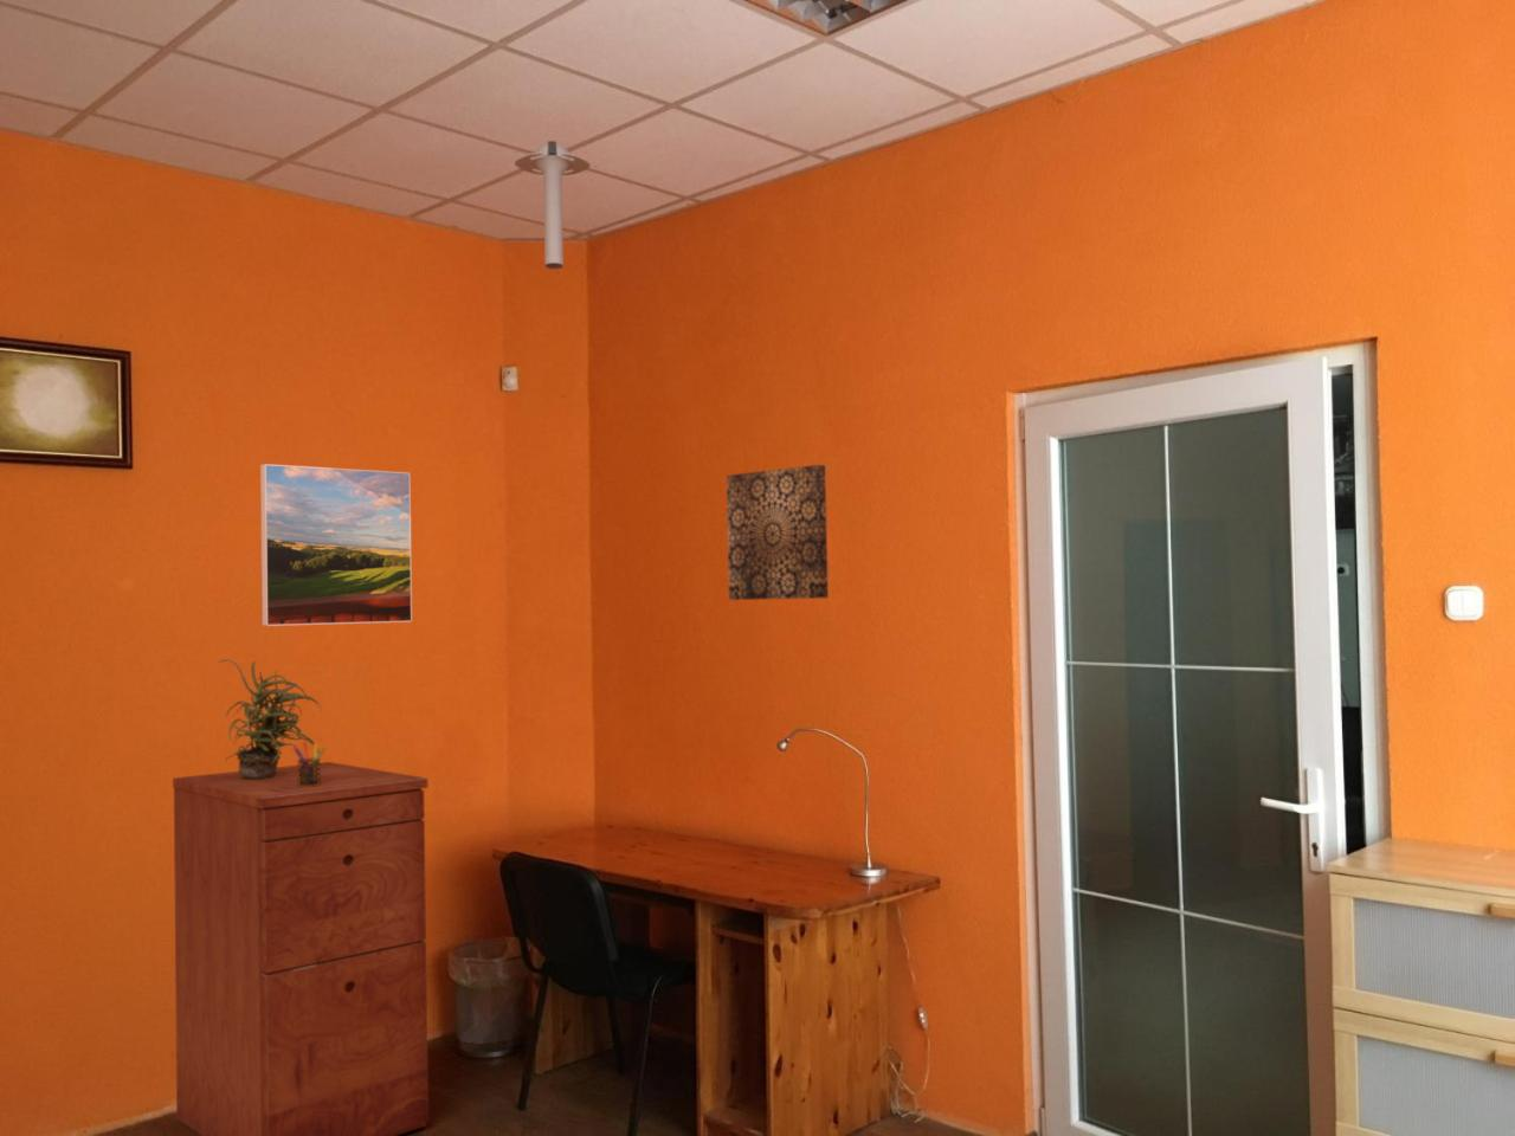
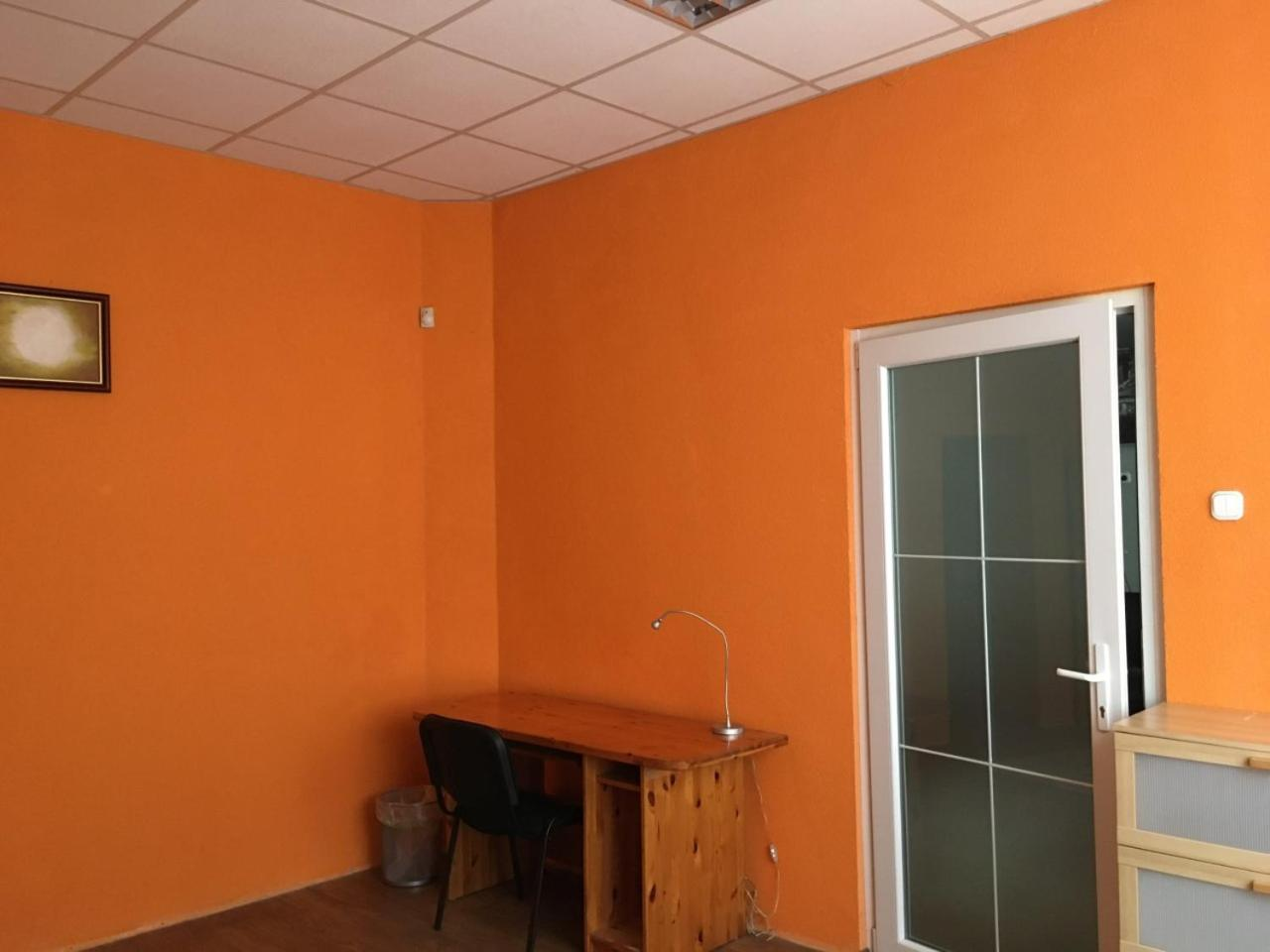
- potted plant [216,657,323,779]
- filing cabinet [172,761,429,1136]
- wall art [725,464,830,601]
- pen holder [292,741,327,786]
- ceiling light [514,140,592,271]
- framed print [259,463,413,628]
